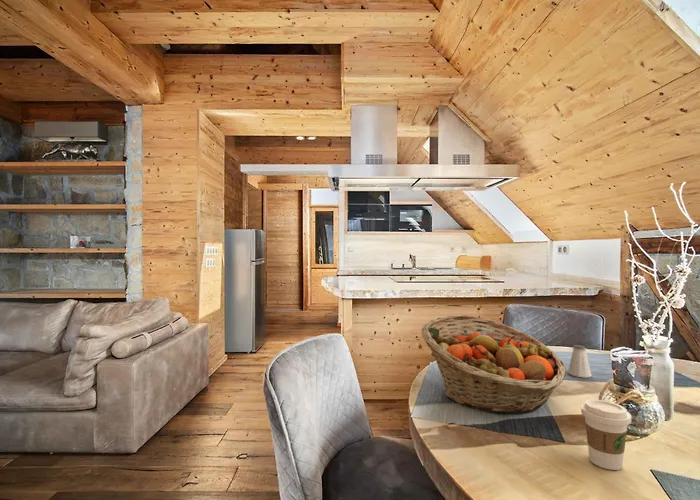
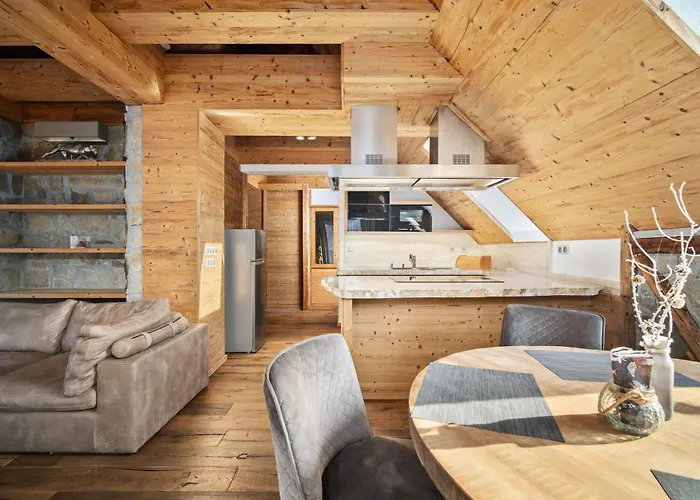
- saltshaker [567,344,592,379]
- coffee cup [580,399,632,471]
- fruit basket [421,314,567,414]
